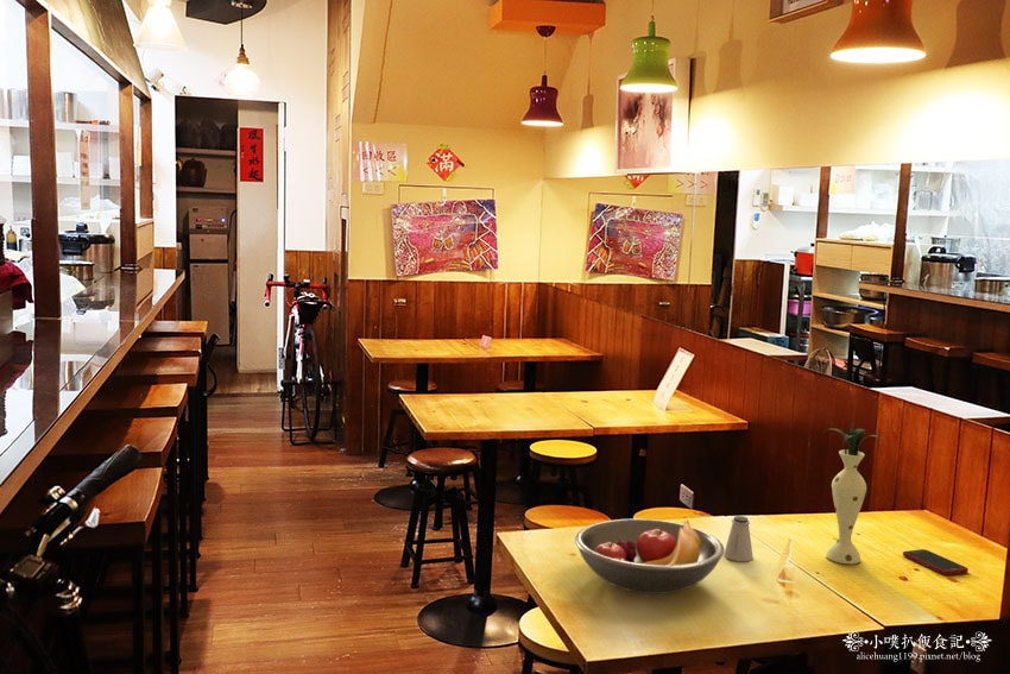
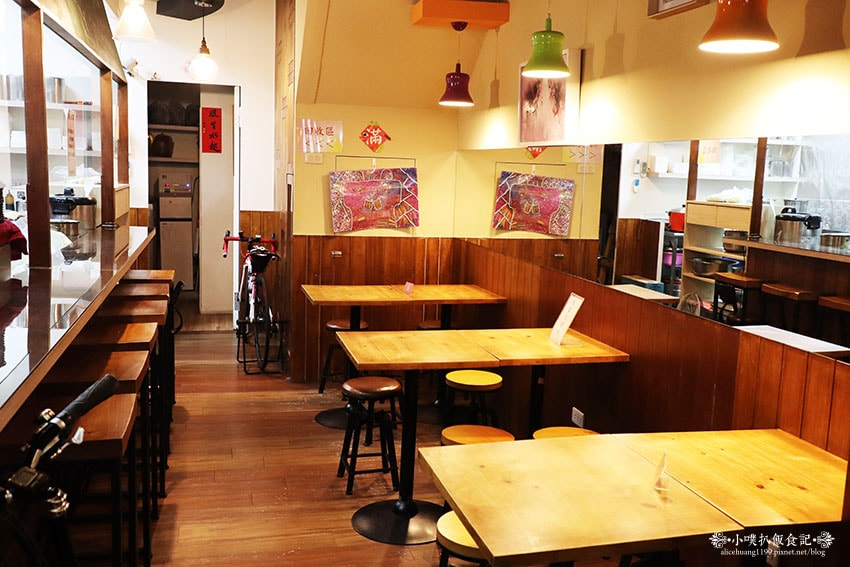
- cell phone [902,548,970,575]
- vase [823,423,884,565]
- saltshaker [724,515,755,562]
- fruit bowl [574,518,726,596]
